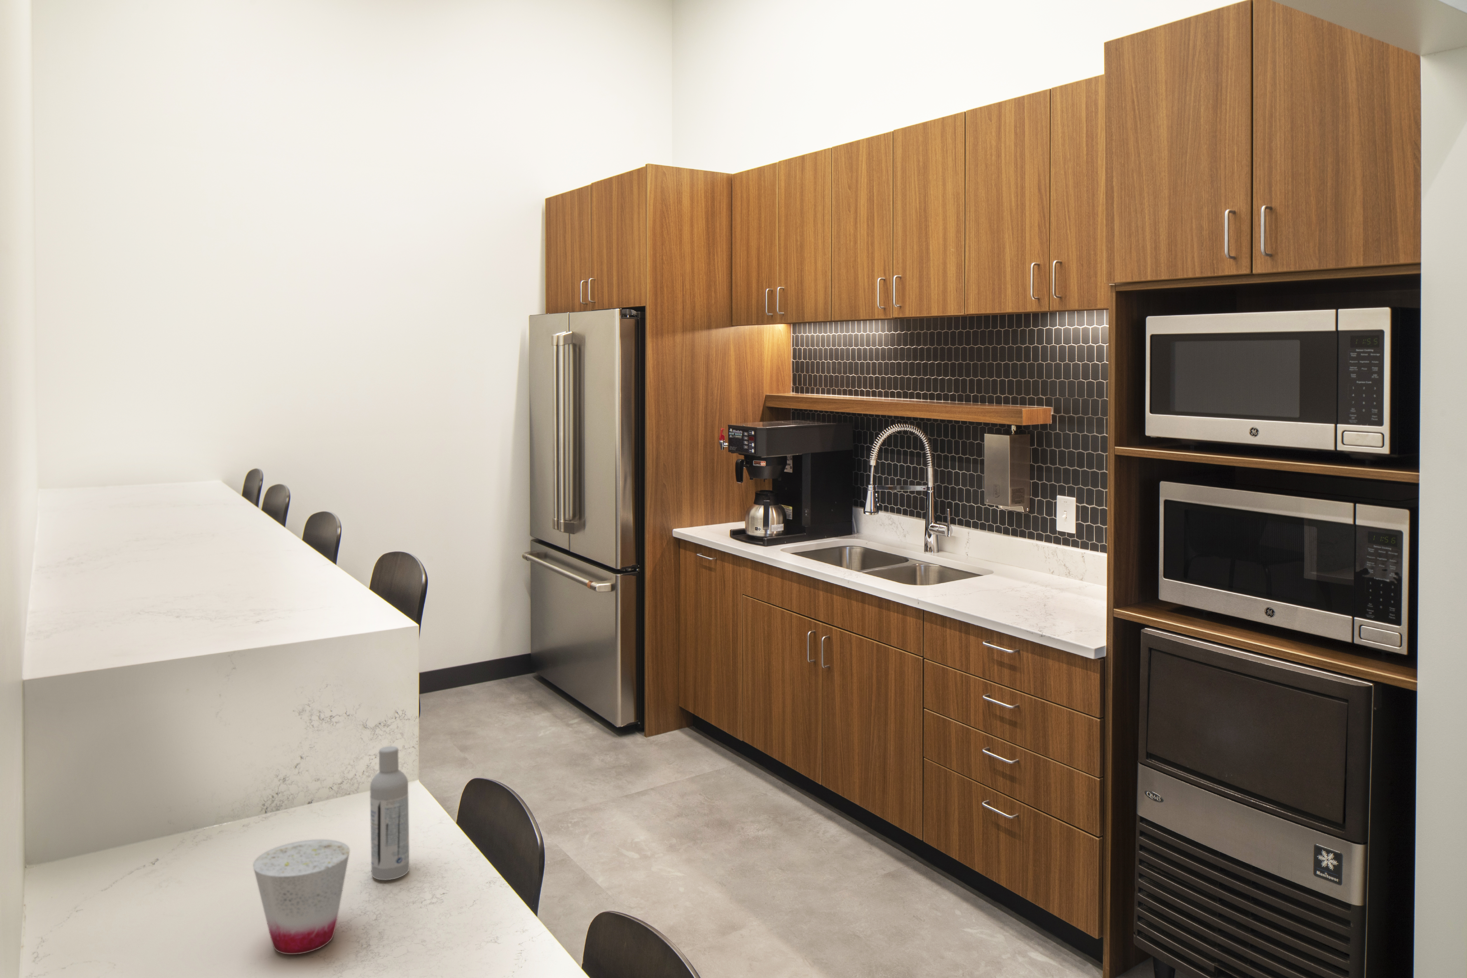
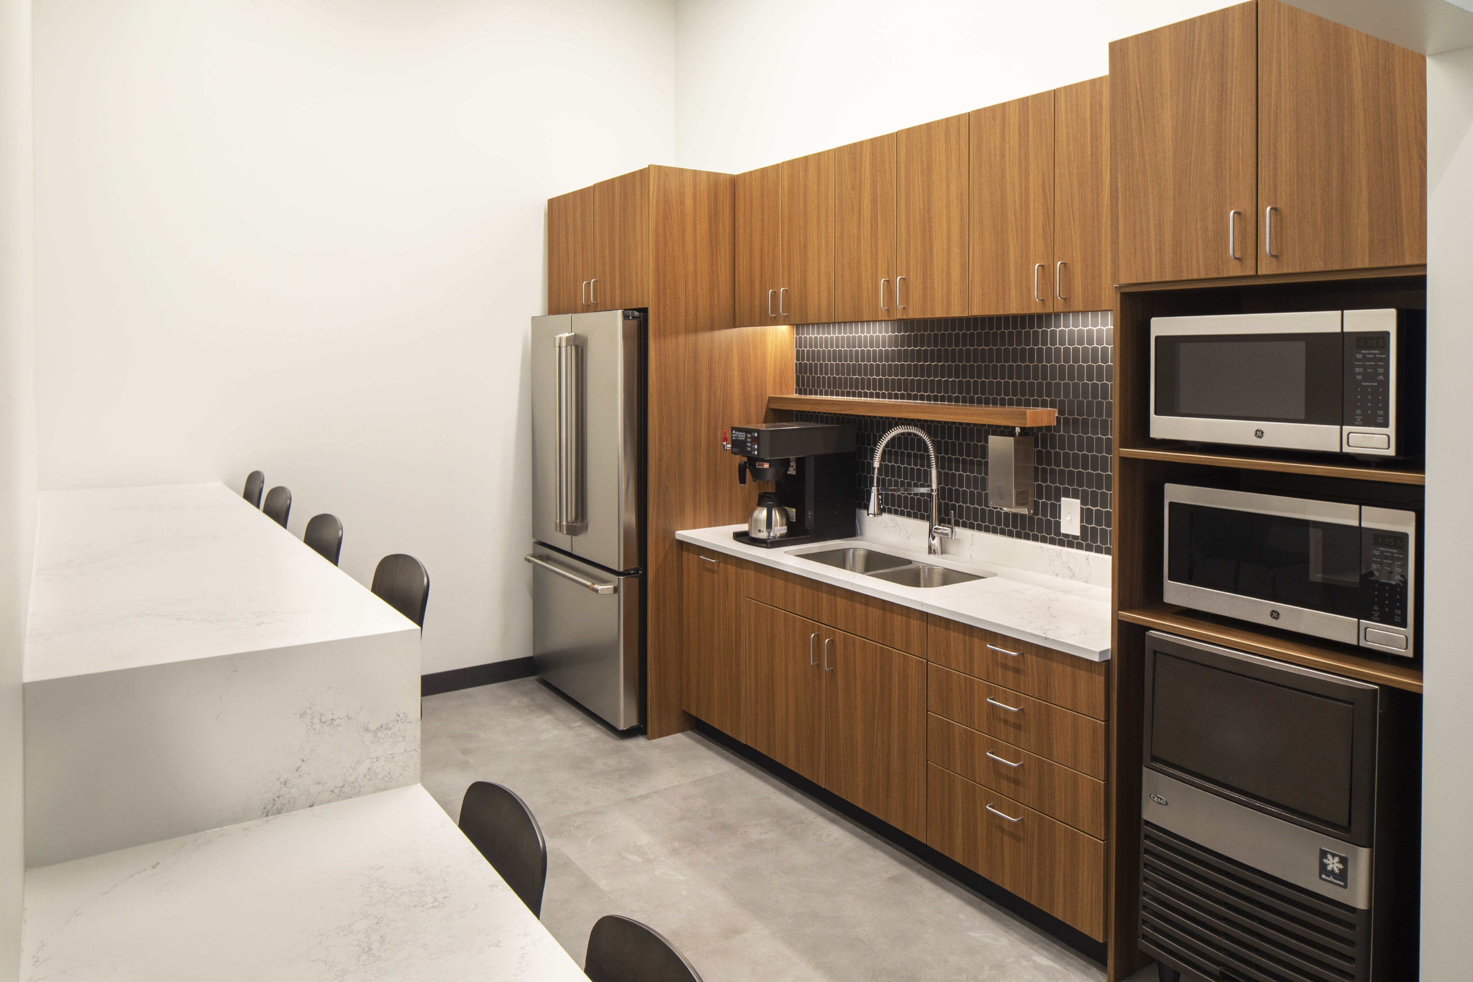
- cup [252,839,350,955]
- bottle [370,746,409,881]
